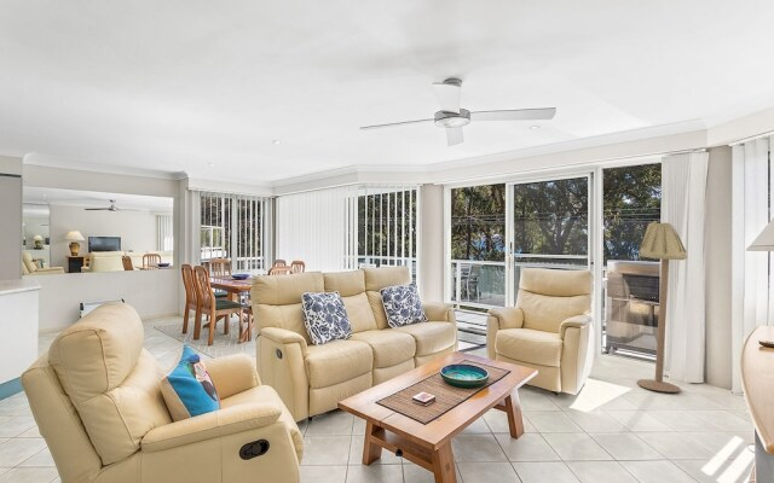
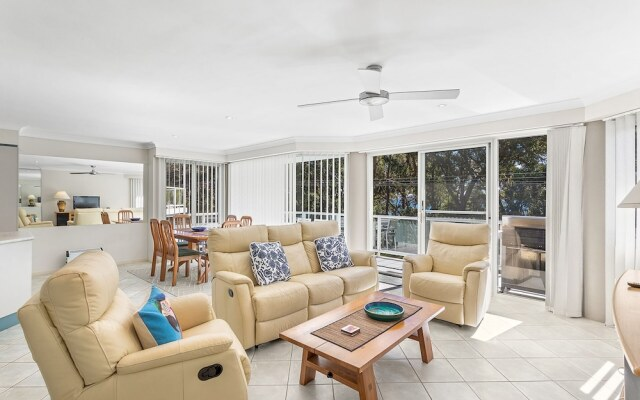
- floor lamp [636,220,688,394]
